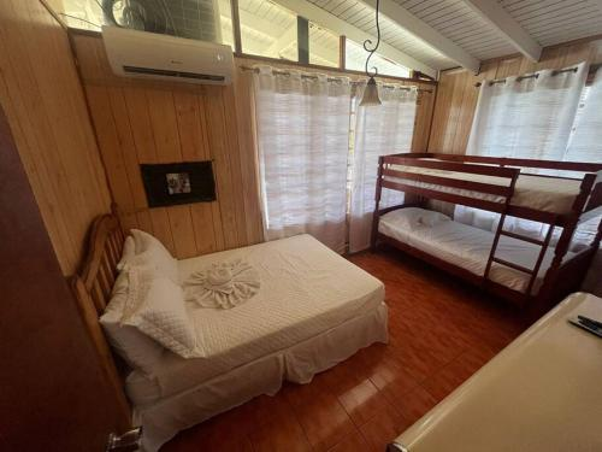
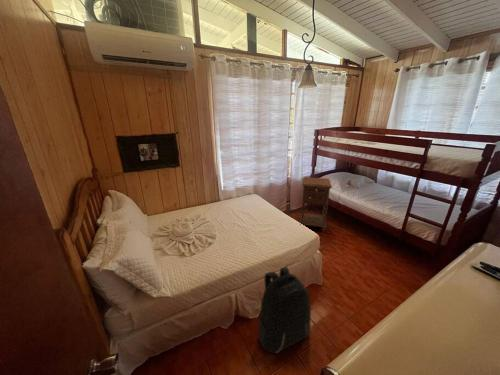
+ backpack [257,266,312,354]
+ nightstand [299,176,333,232]
